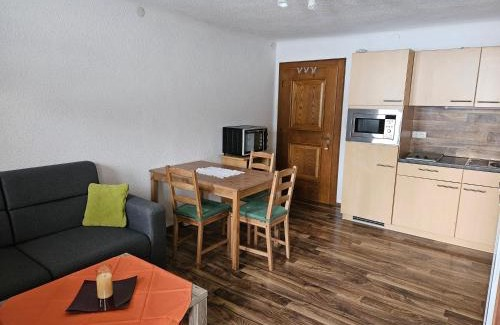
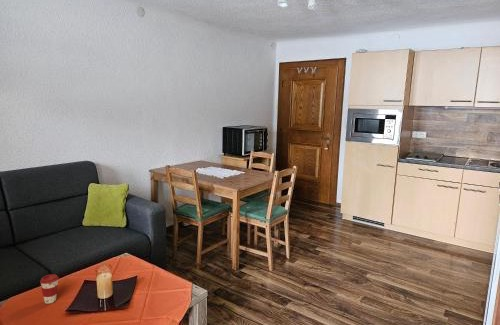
+ coffee cup [39,273,60,305]
